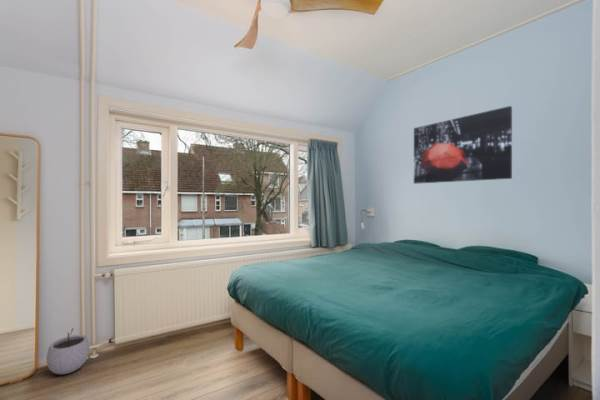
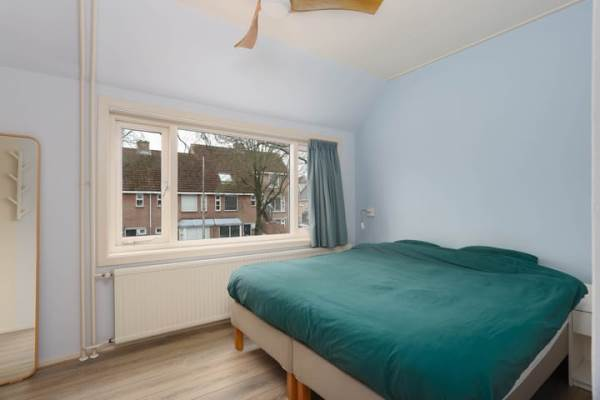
- wall art [413,105,513,185]
- plant pot [45,327,91,375]
